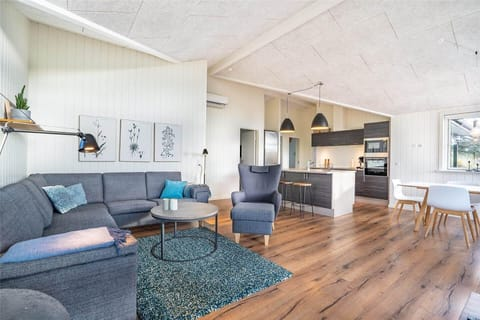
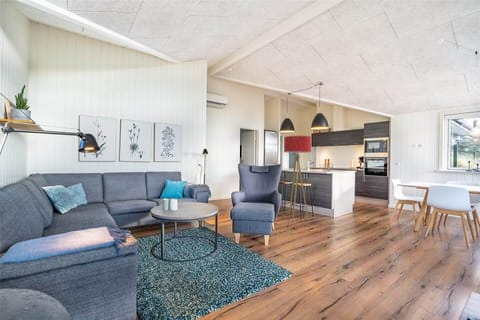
+ floor lamp [283,135,312,236]
